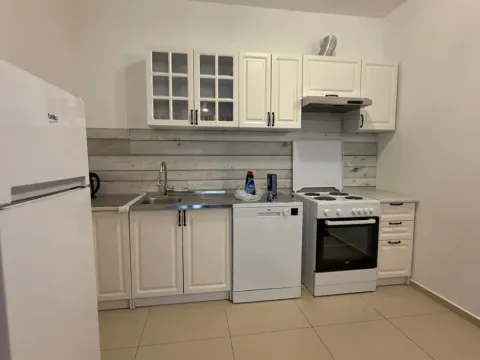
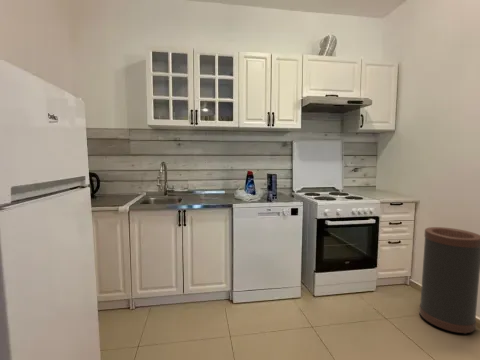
+ trash can [418,226,480,335]
